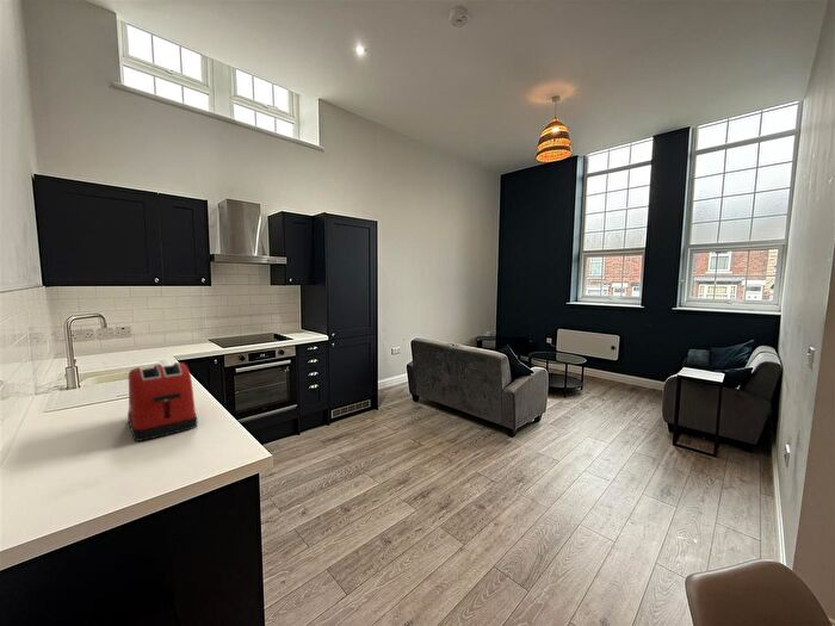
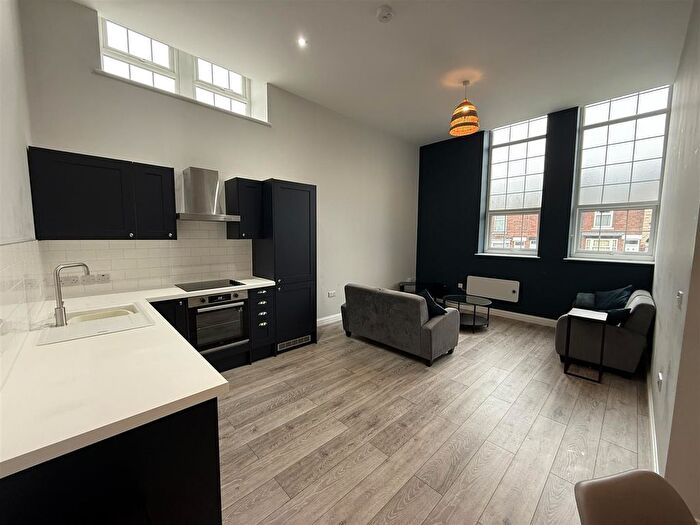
- toaster [126,361,199,442]
